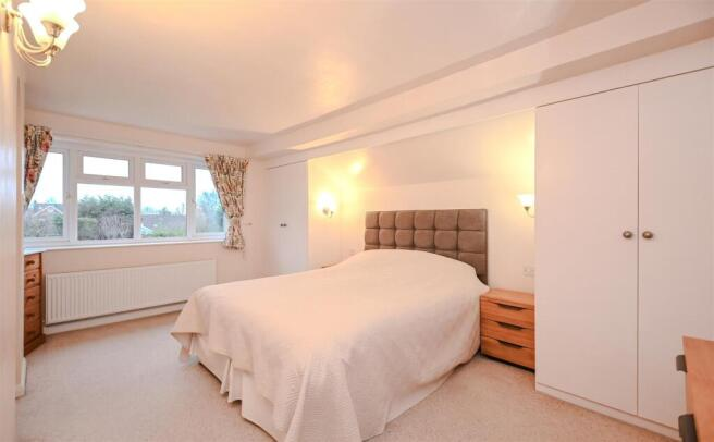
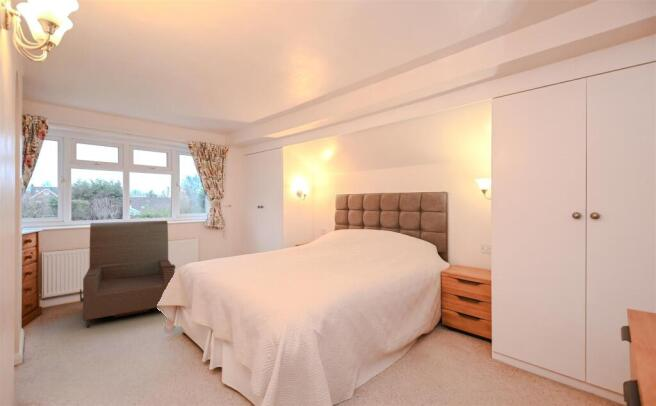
+ armchair [79,220,176,329]
